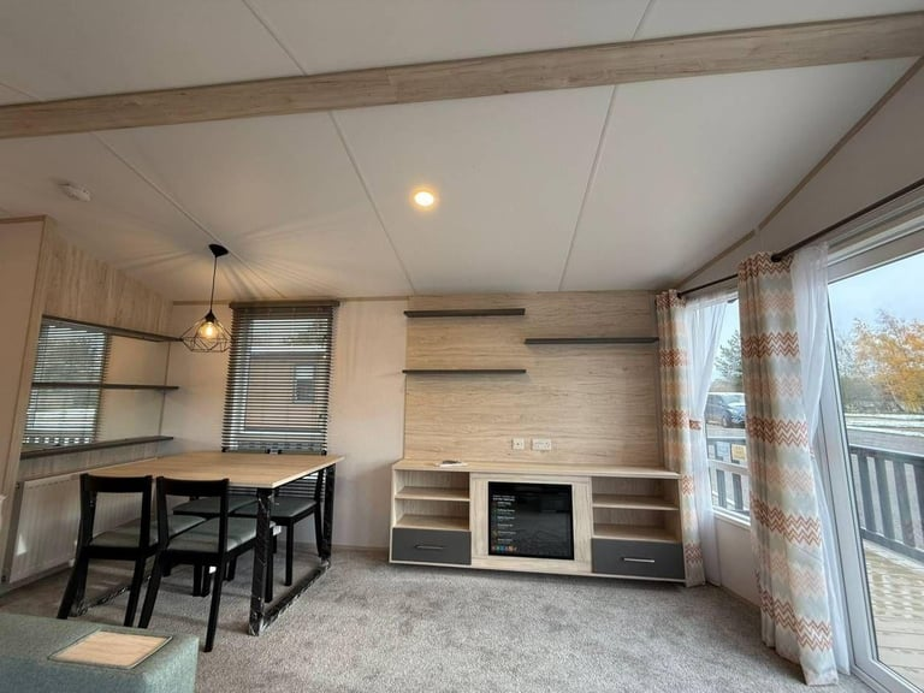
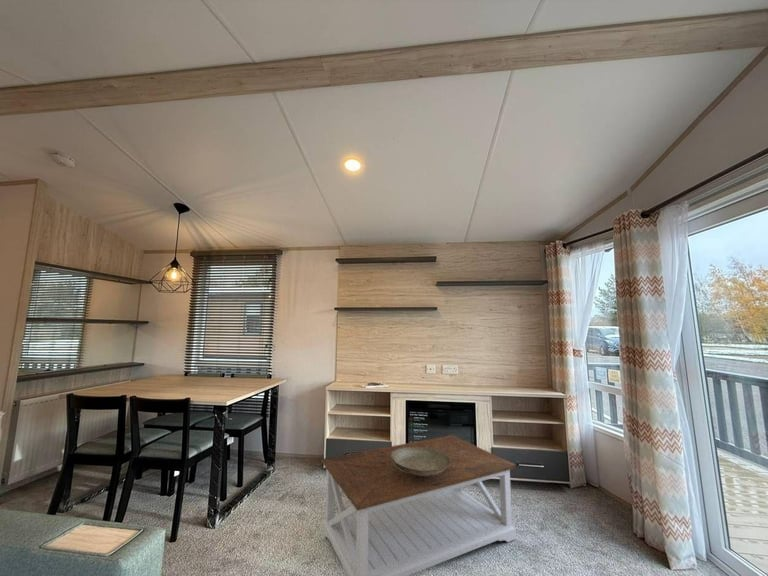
+ coffee table [320,434,518,576]
+ decorative bowl [390,447,451,477]
